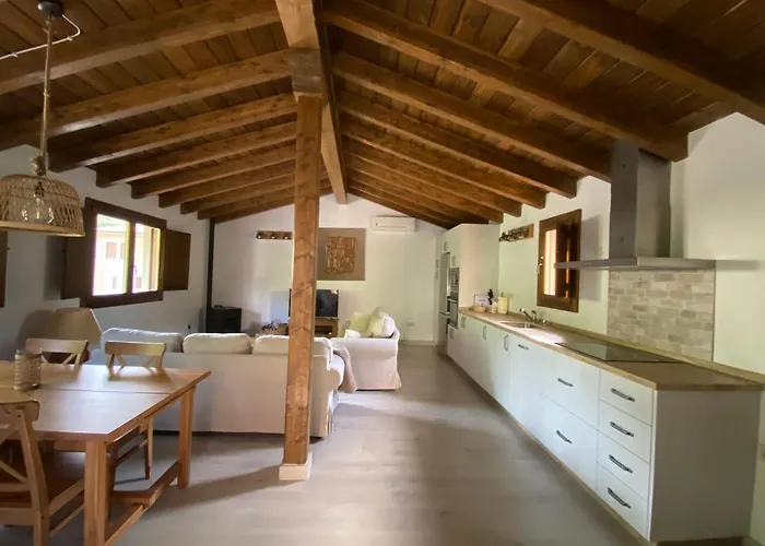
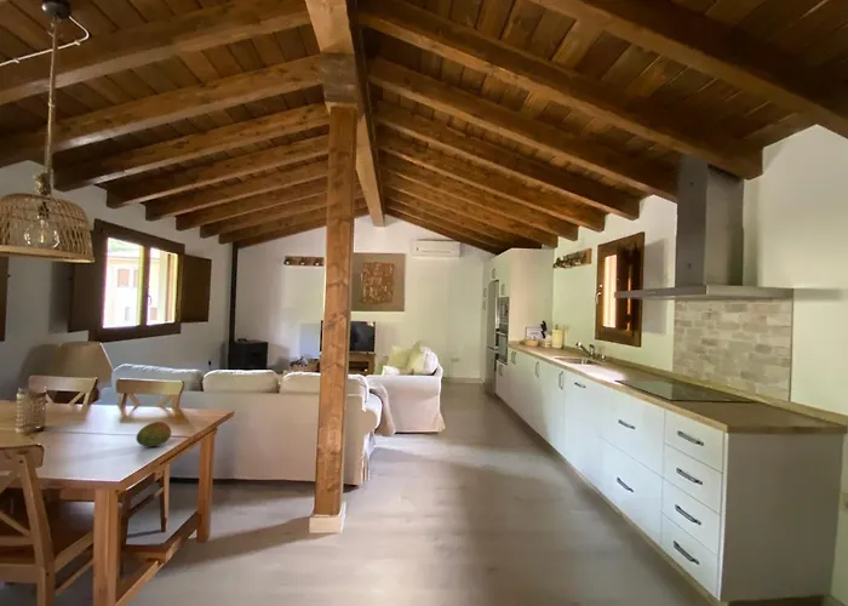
+ fruit [134,421,172,447]
